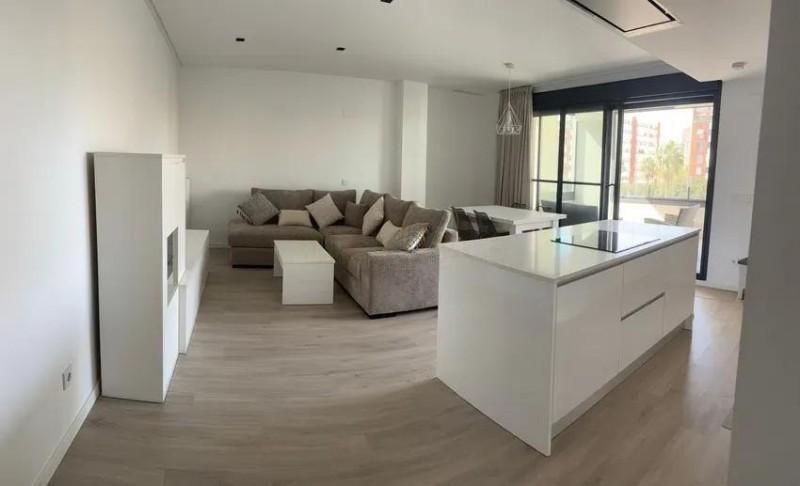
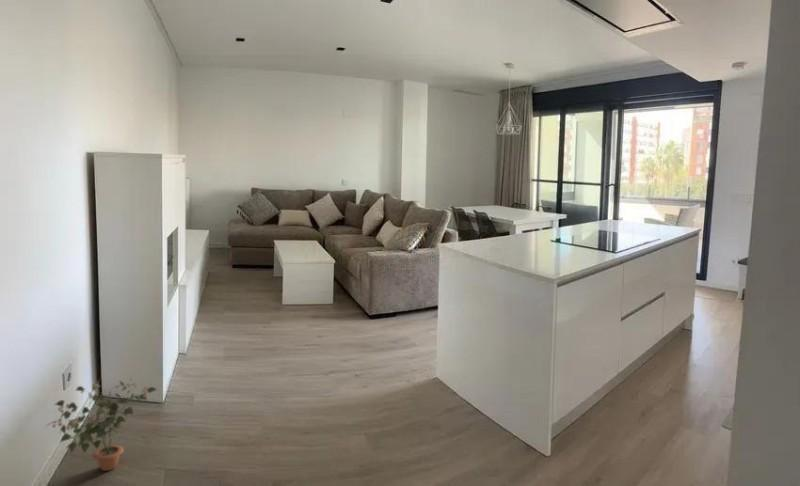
+ potted plant [44,376,158,472]
